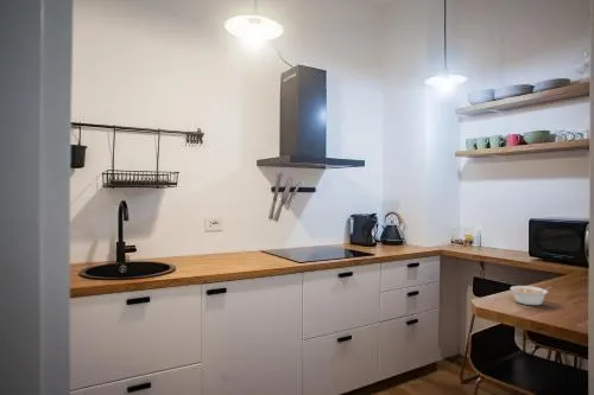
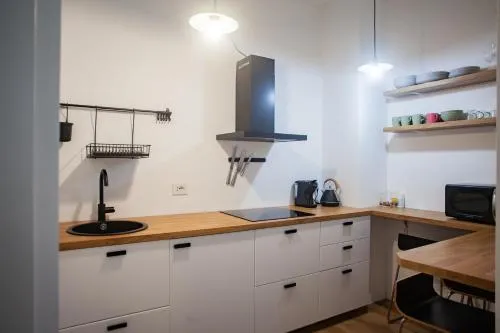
- legume [510,285,552,306]
